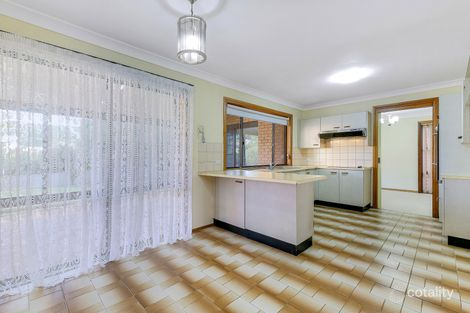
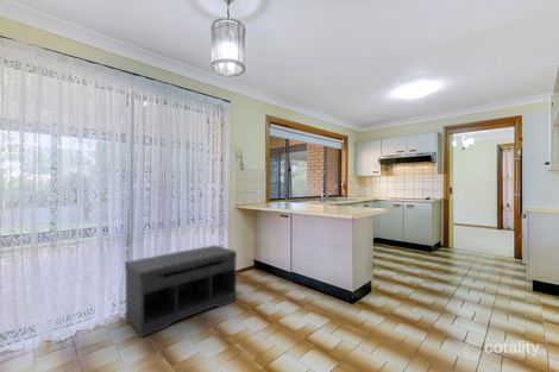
+ bench [124,244,238,339]
